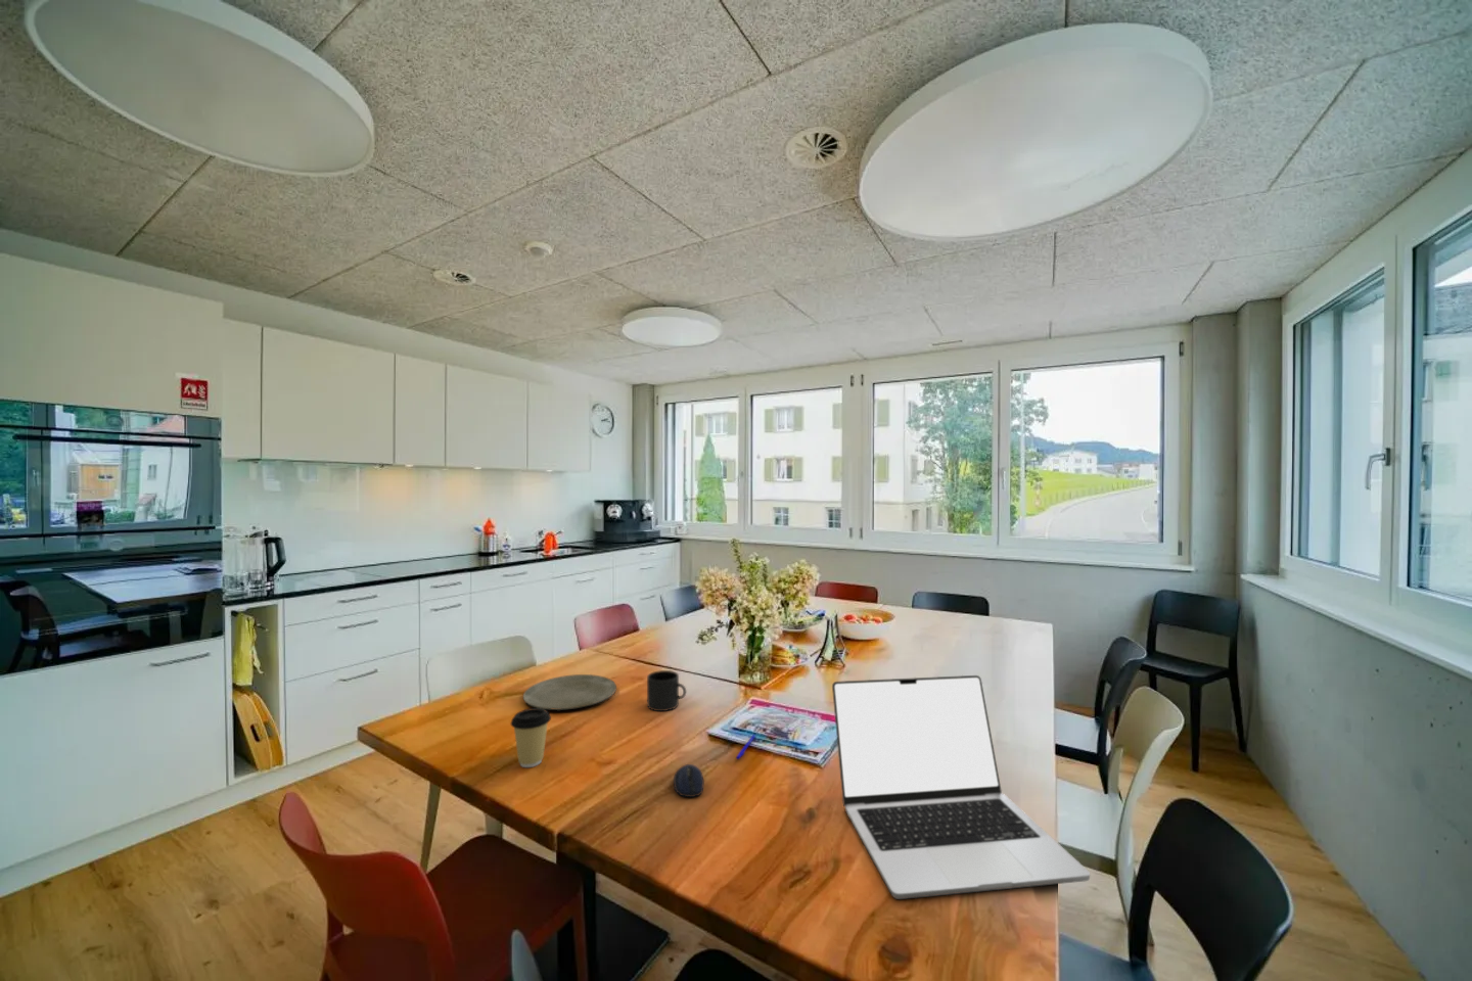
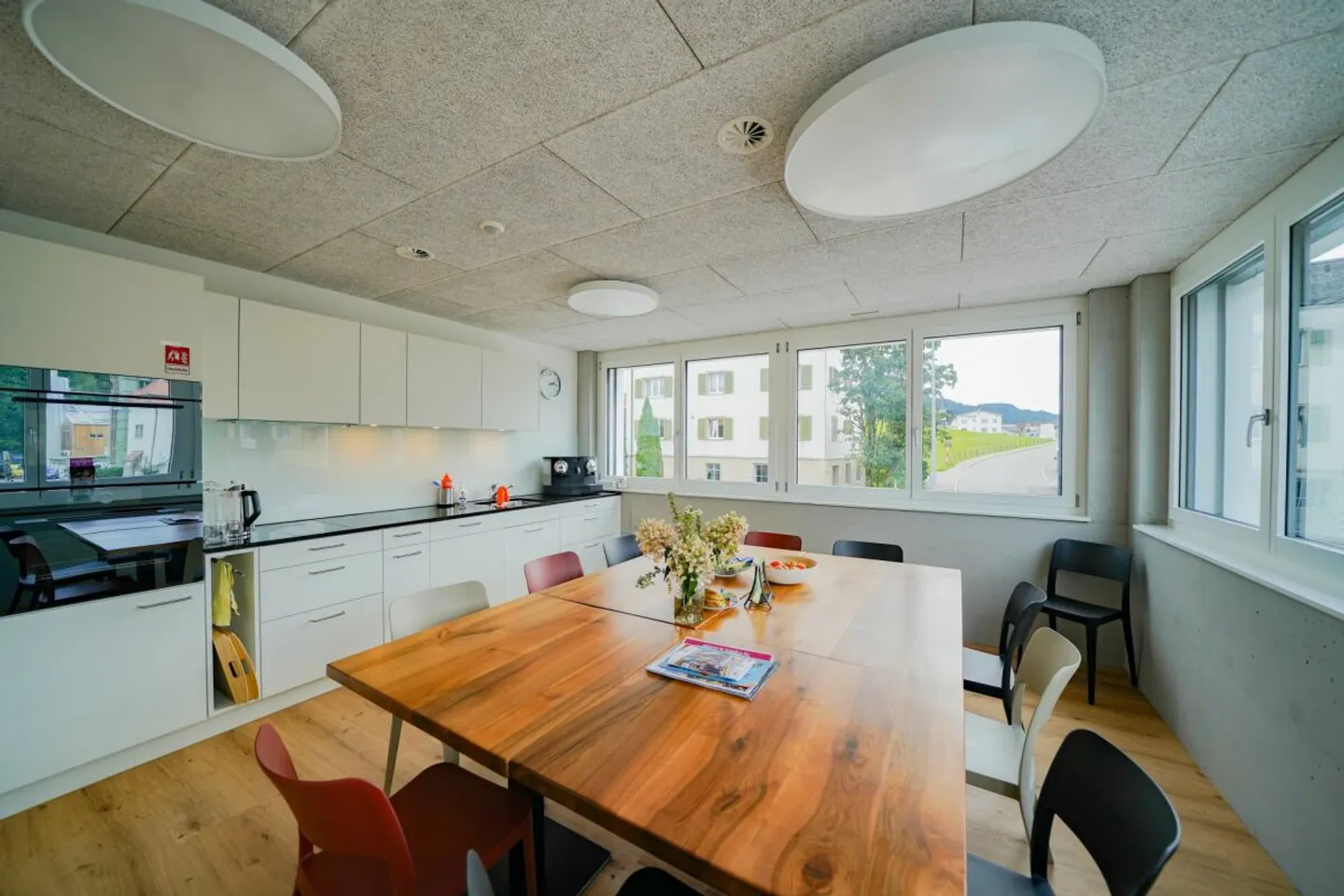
- computer mouse [672,763,705,798]
- pen [736,734,757,760]
- plate [522,673,618,712]
- laptop [831,674,1091,900]
- mug [646,669,687,713]
- coffee cup [510,707,552,769]
